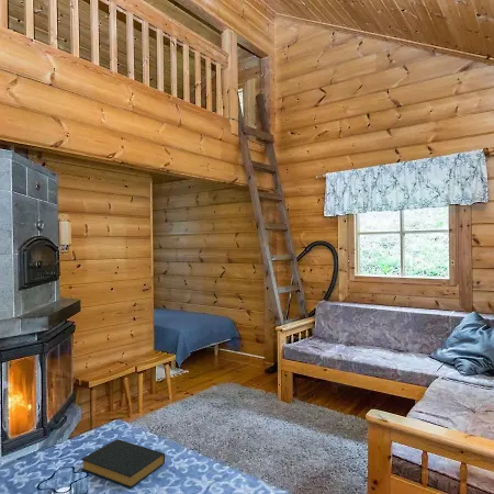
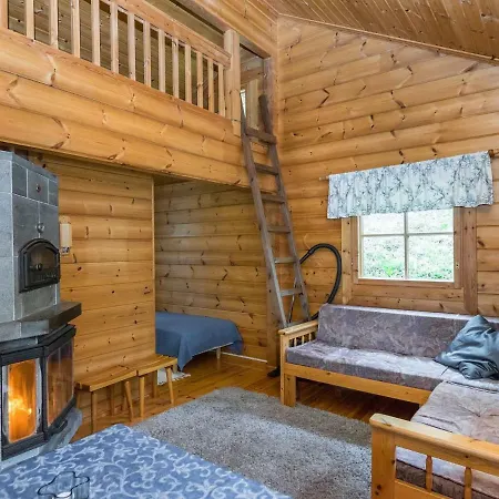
- hardback book [80,438,166,490]
